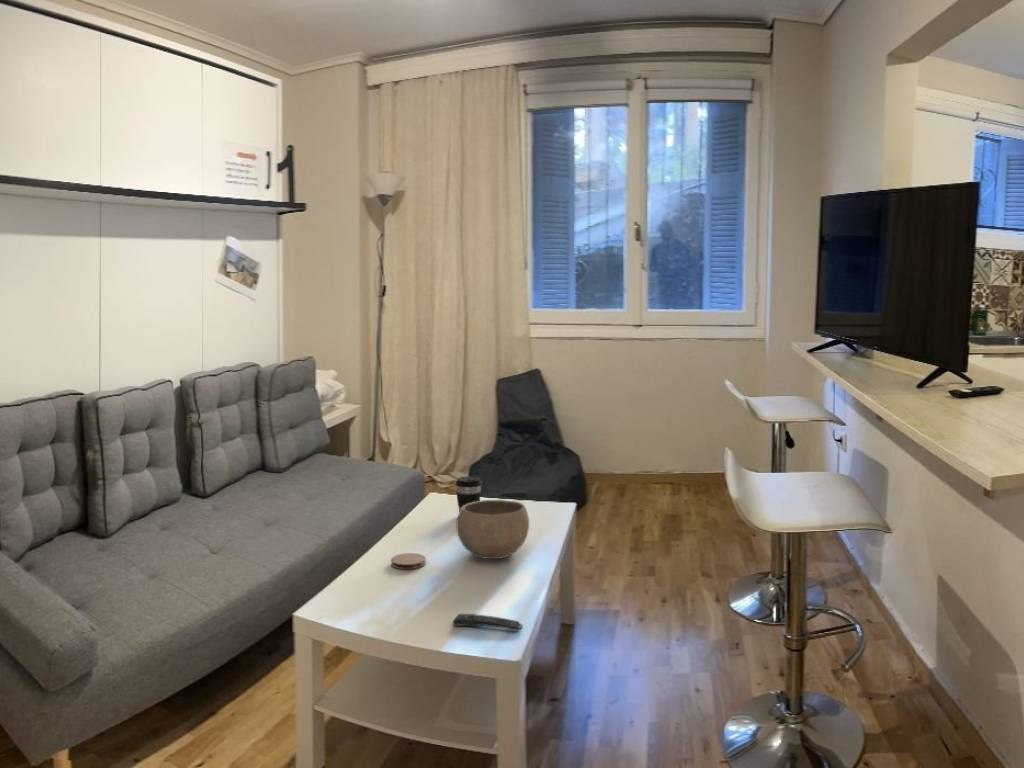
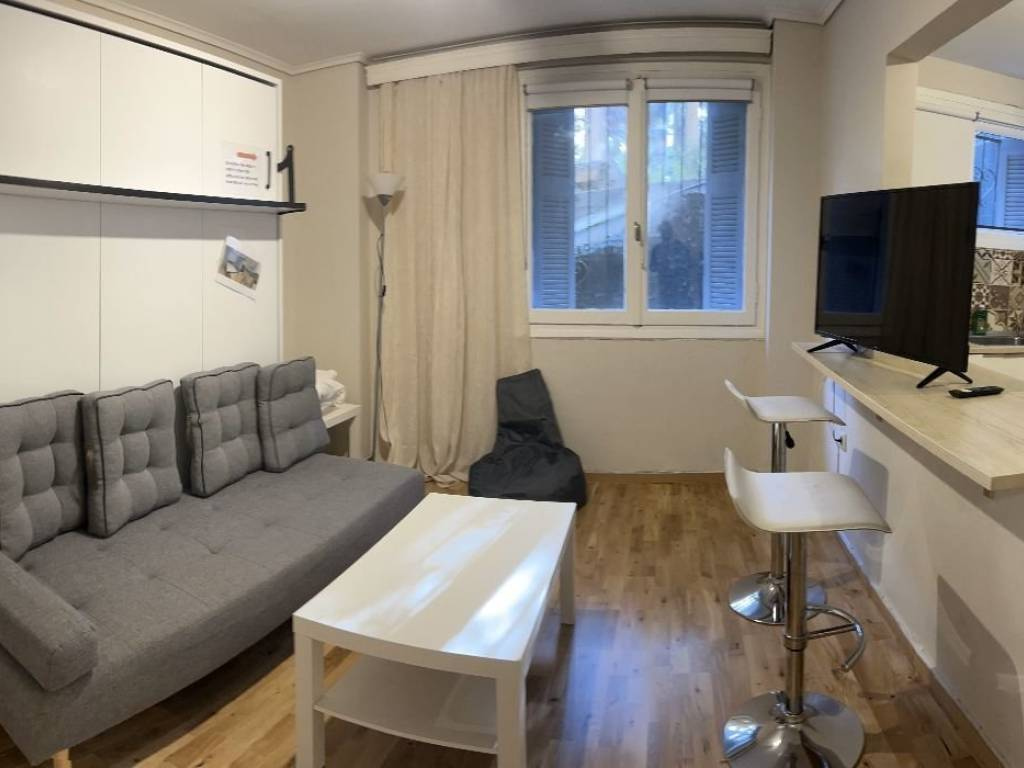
- bowl [456,499,530,560]
- coffee cup [454,476,483,512]
- coaster [390,552,427,570]
- remote control [452,613,524,631]
